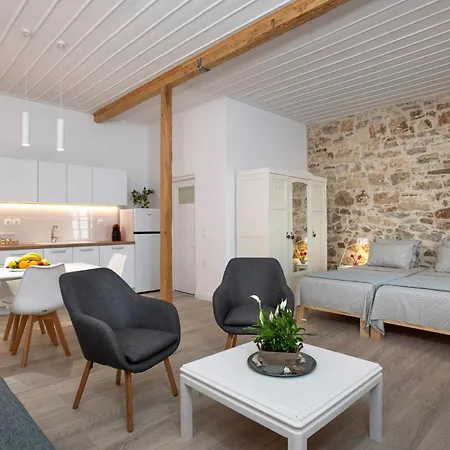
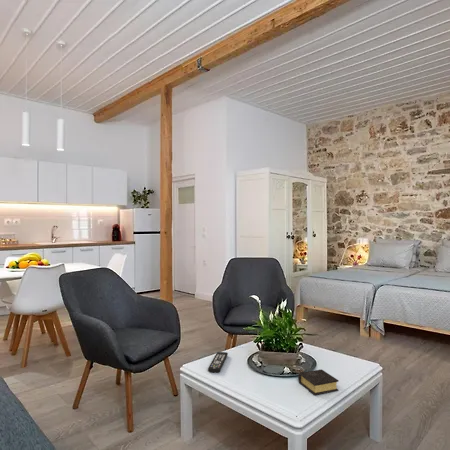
+ remote control [207,351,229,374]
+ book [297,369,340,396]
